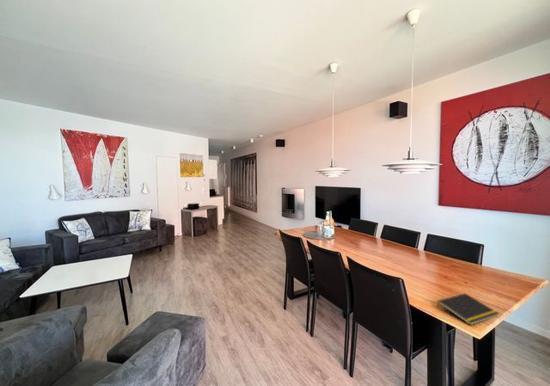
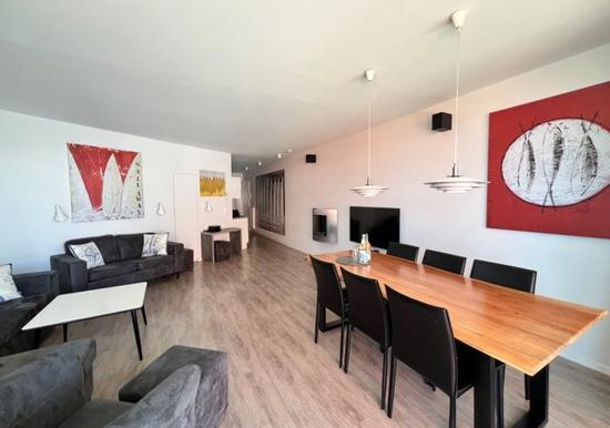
- notepad [436,292,501,326]
